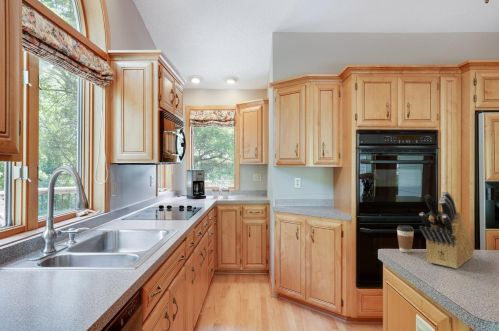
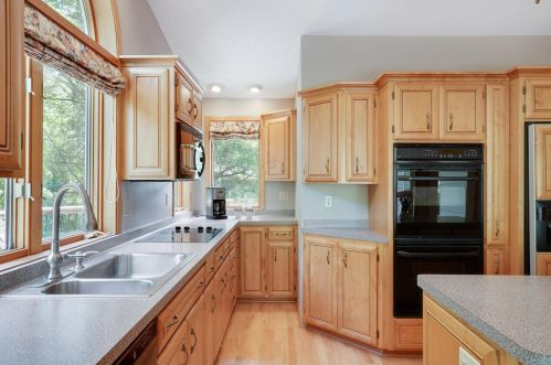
- coffee cup [396,224,415,254]
- knife block [418,190,475,270]
